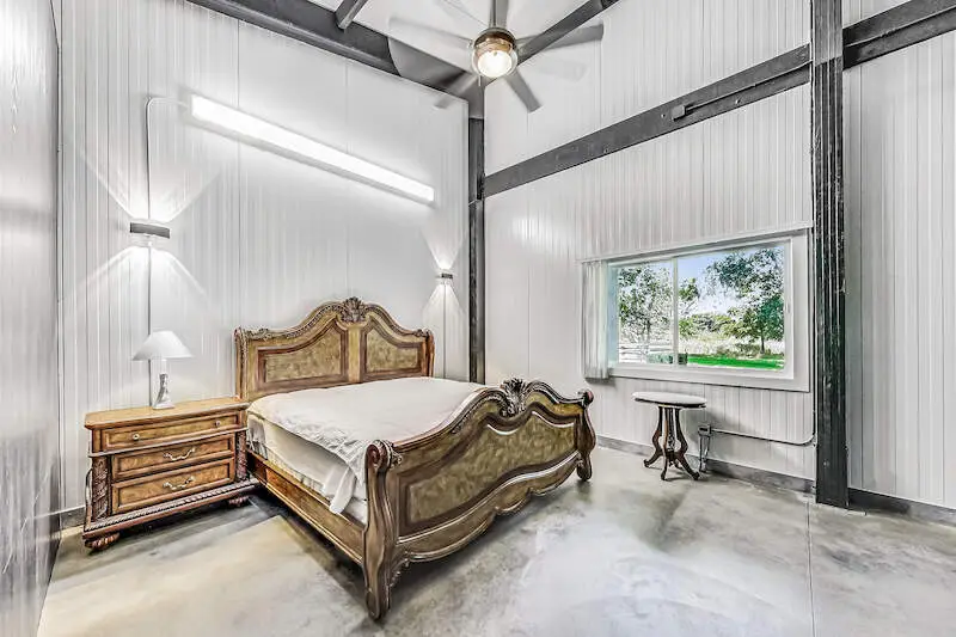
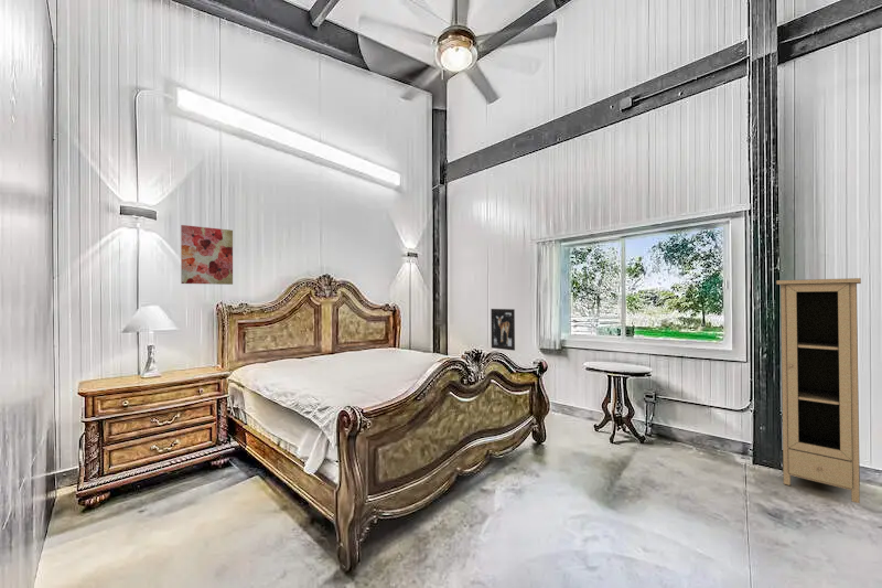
+ wall art [180,224,234,286]
+ wall art [490,308,516,352]
+ cupboard [775,277,862,504]
